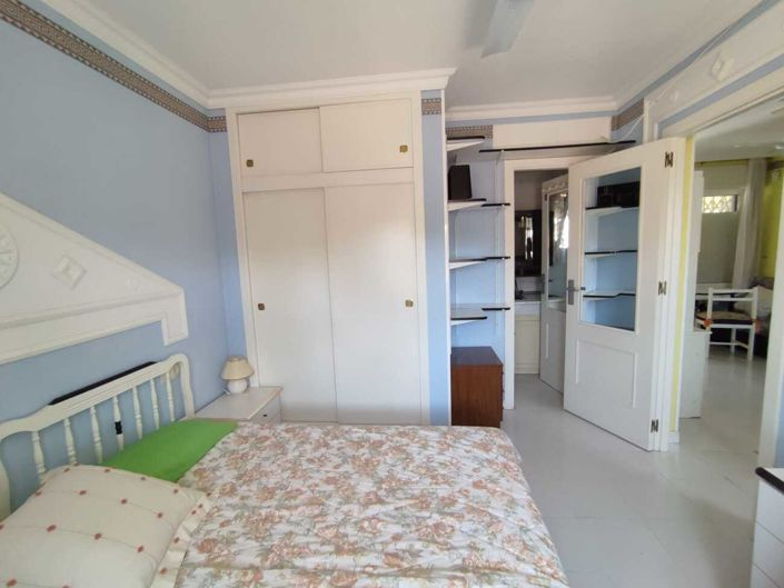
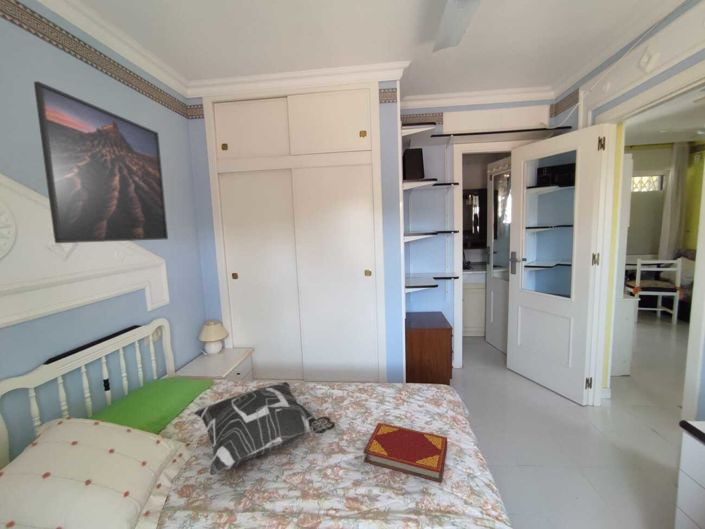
+ decorative pillow [193,381,336,476]
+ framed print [33,80,169,244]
+ hardback book [362,422,448,484]
